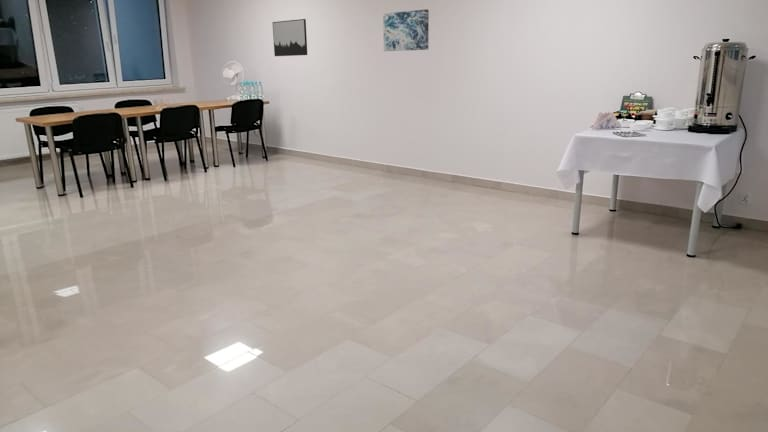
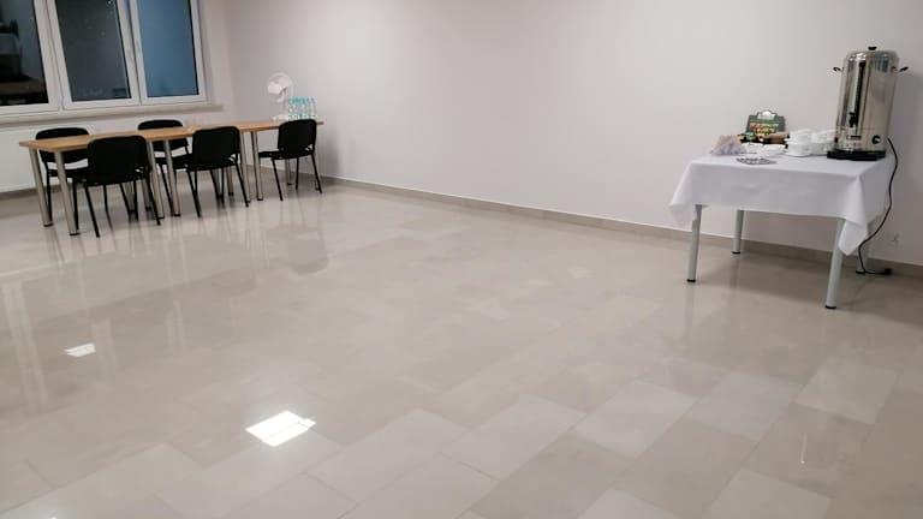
- wall art [382,8,430,52]
- wall art [272,18,308,57]
